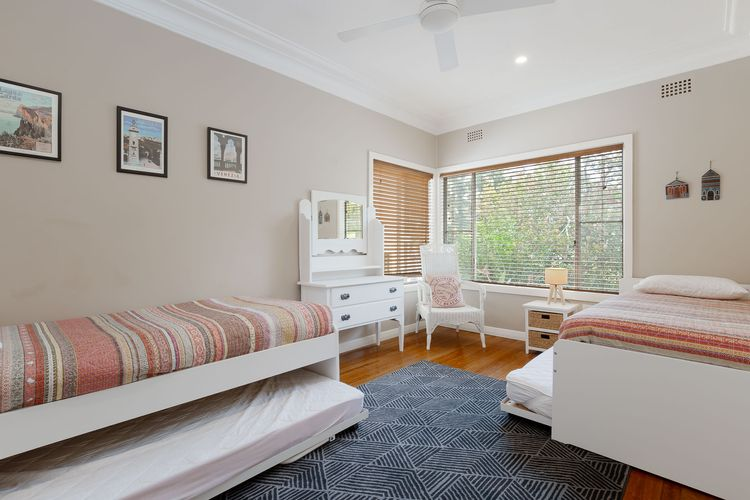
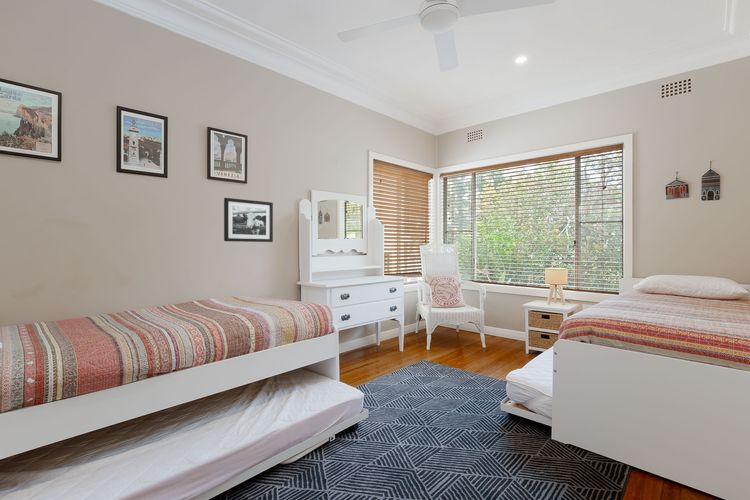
+ picture frame [223,197,274,243]
